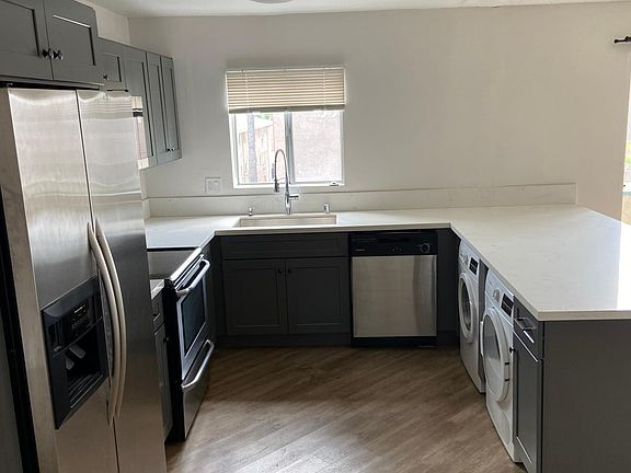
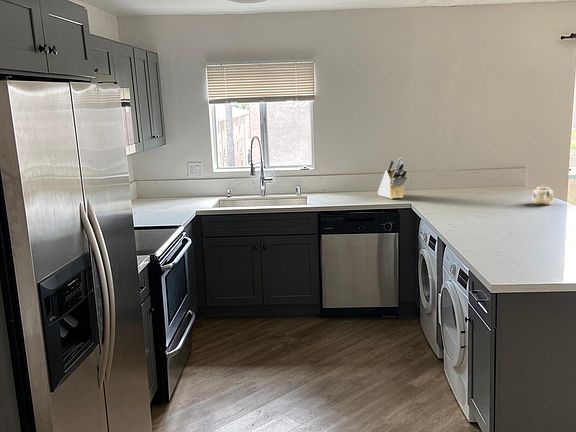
+ teapot [531,184,555,206]
+ knife block [377,157,408,200]
